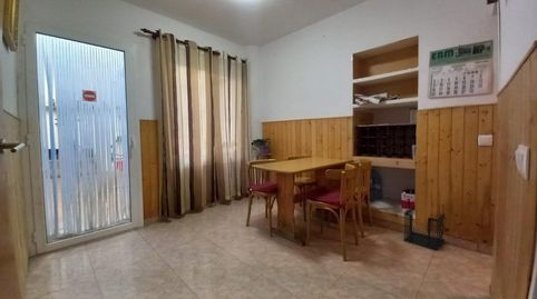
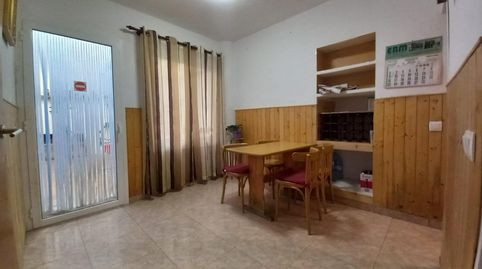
- wastebasket [402,206,446,251]
